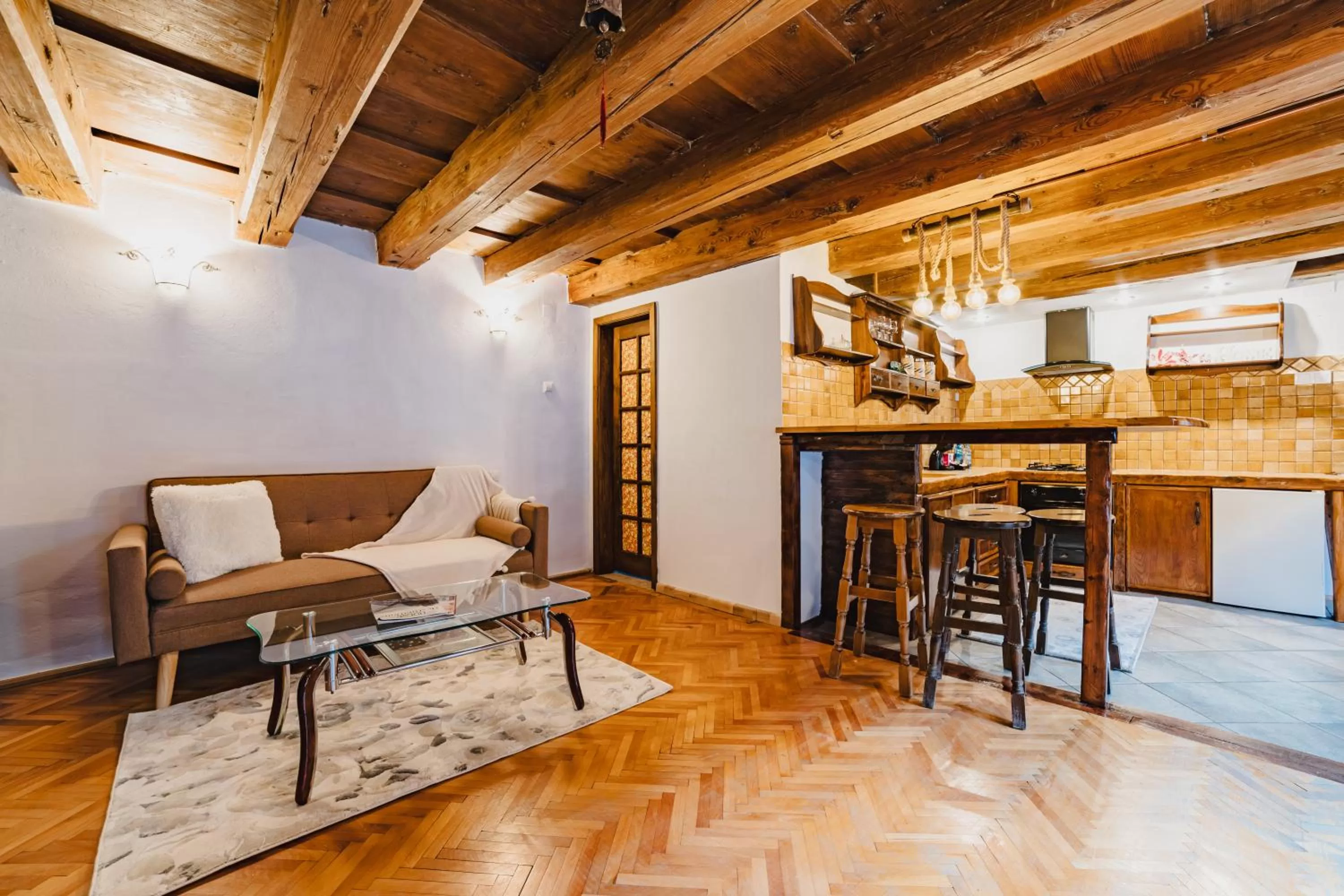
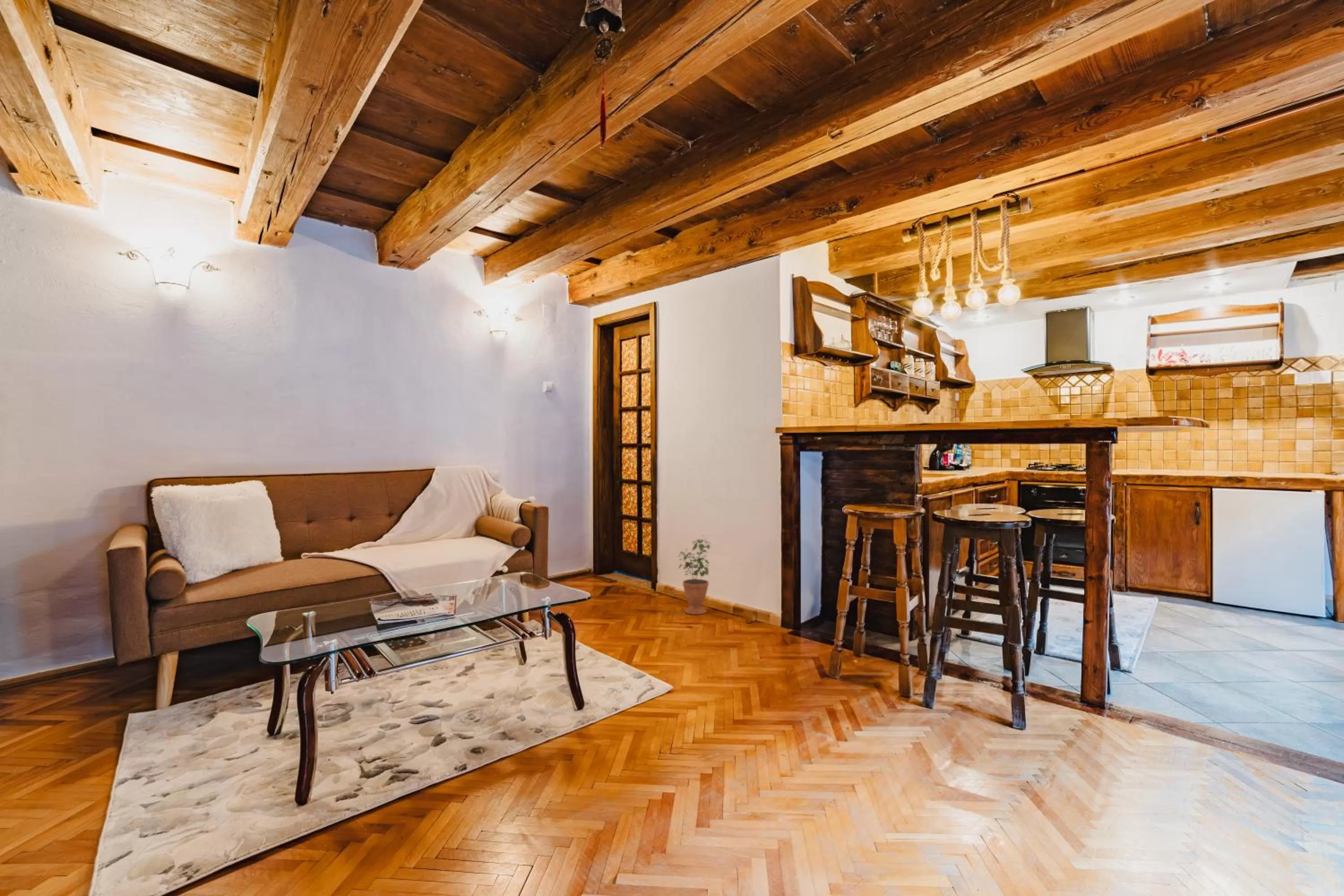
+ potted plant [677,535,712,615]
